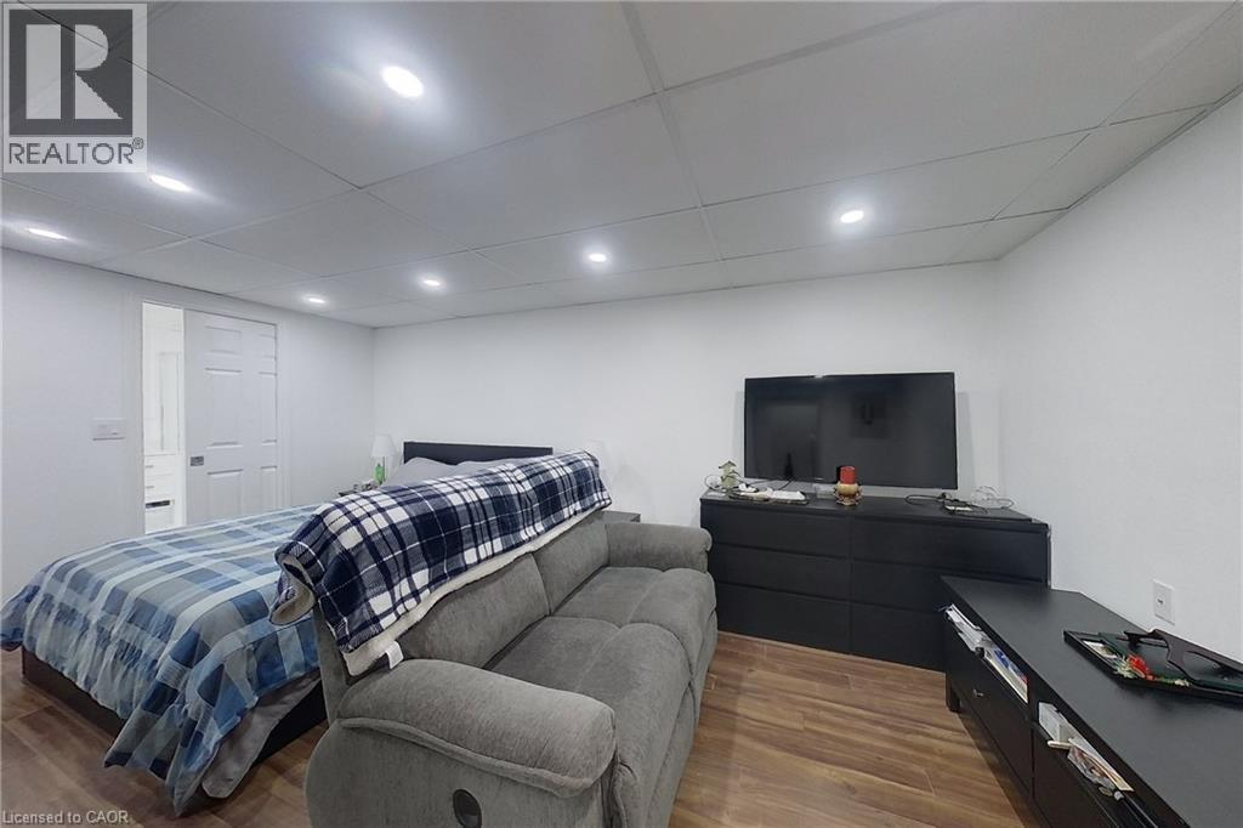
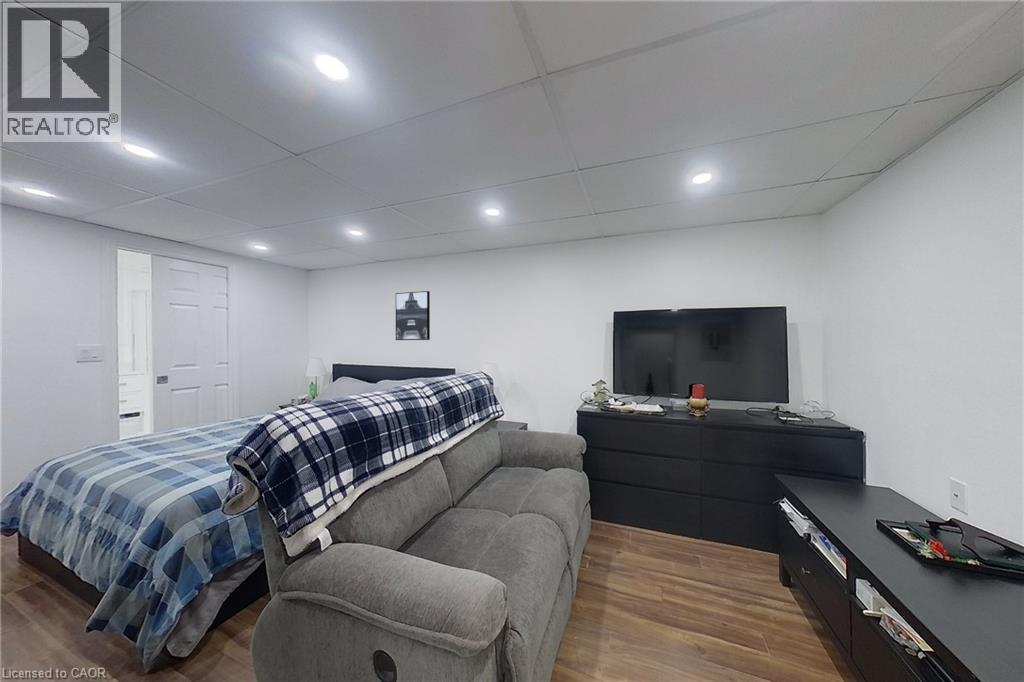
+ wall art [395,290,431,341]
